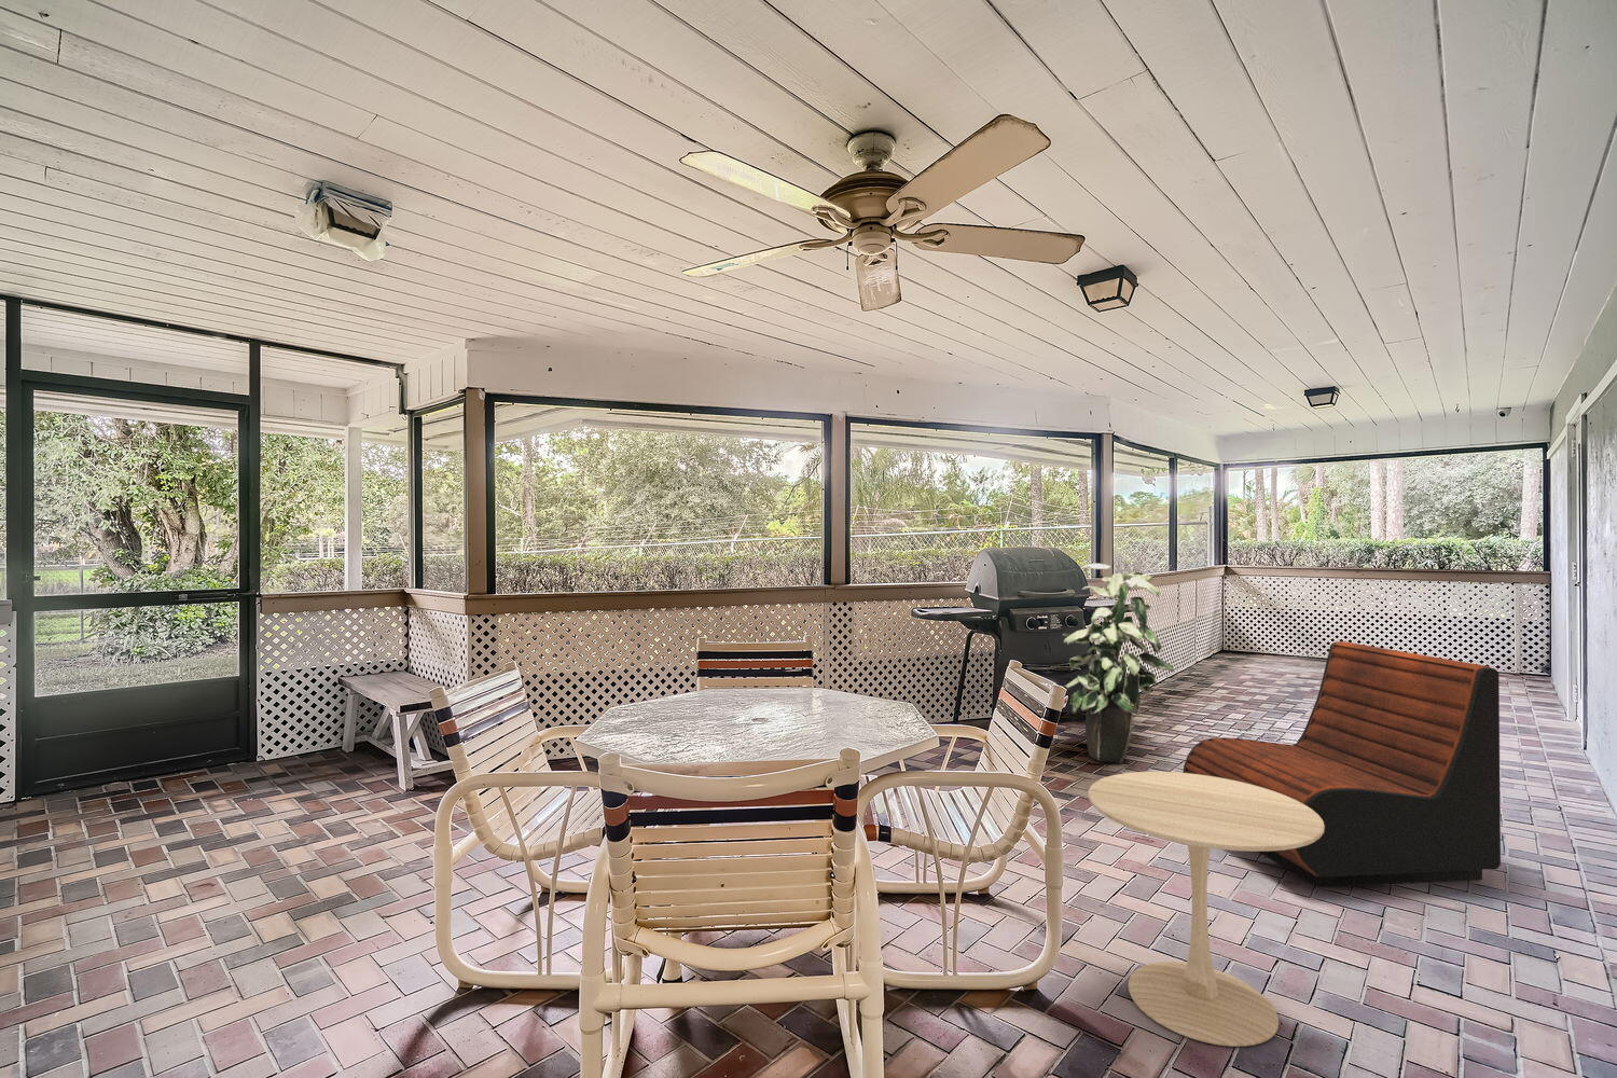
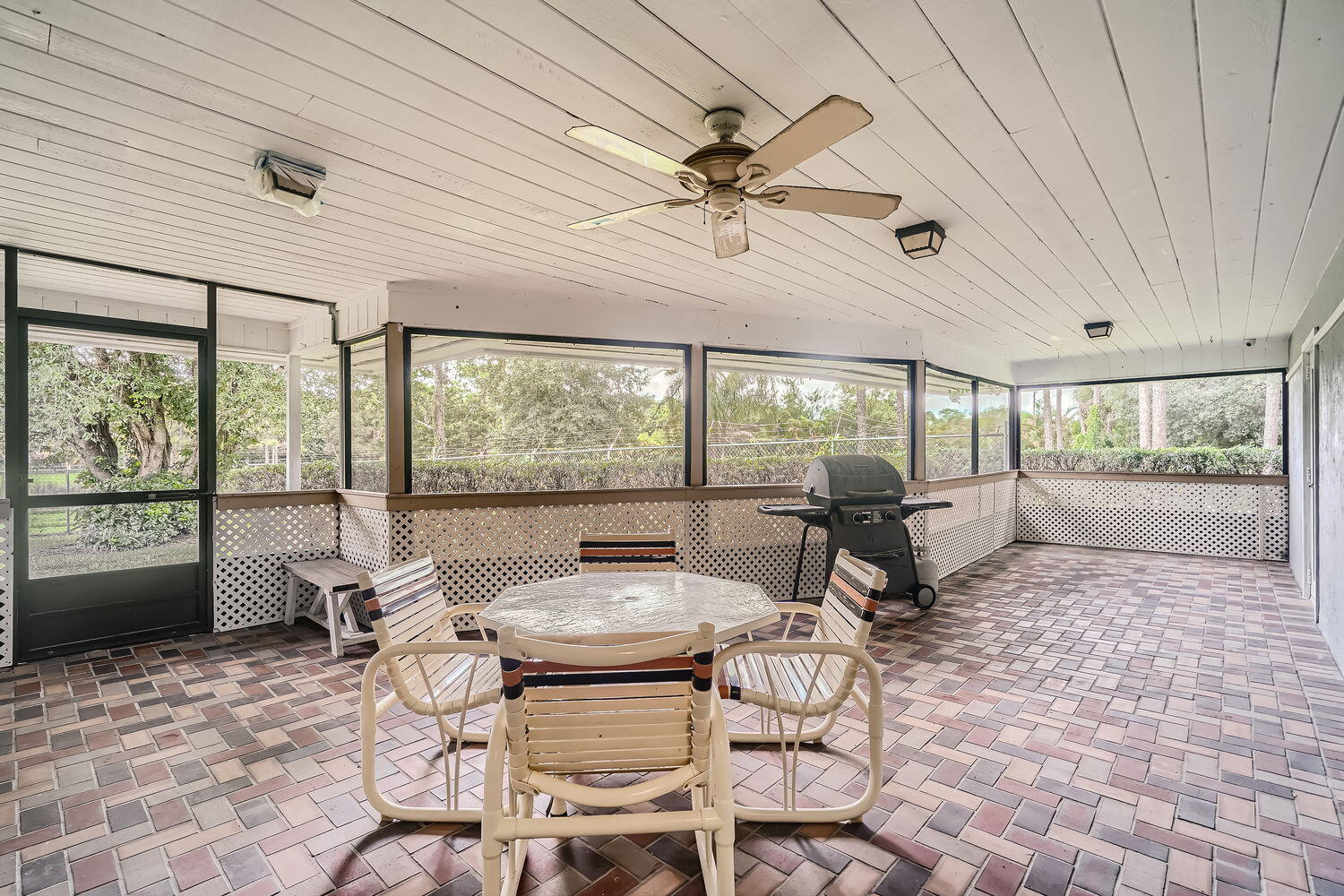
- indoor plant [1062,563,1175,764]
- lounge chair [1183,640,1502,888]
- side table [1086,771,1325,1048]
